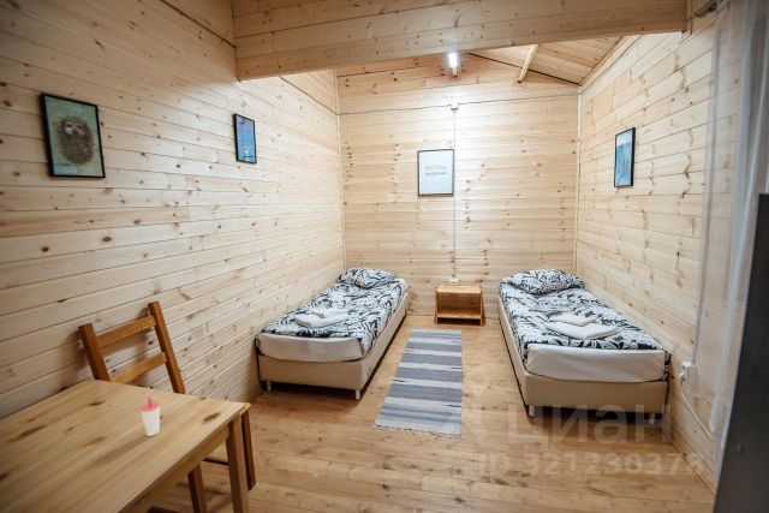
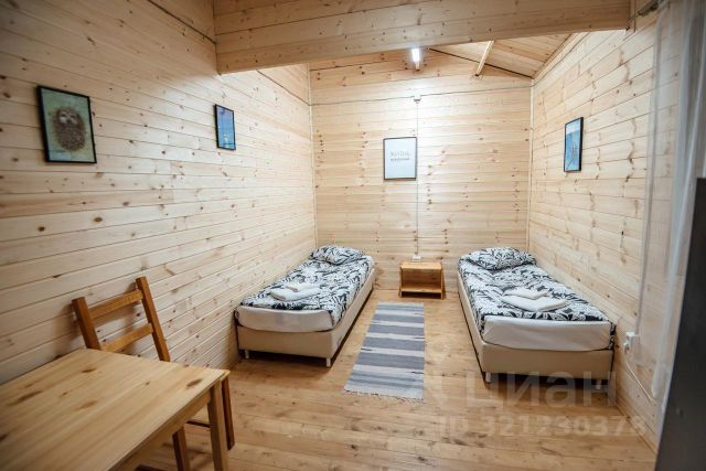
- cup [138,396,161,437]
